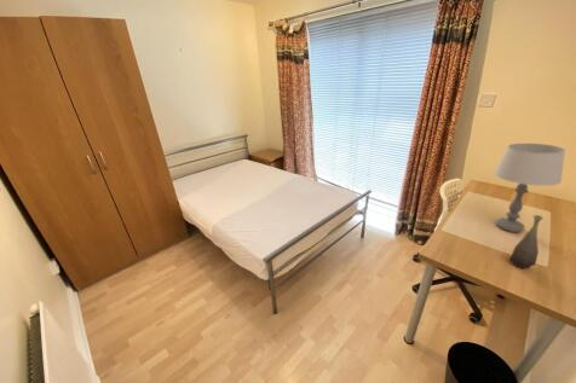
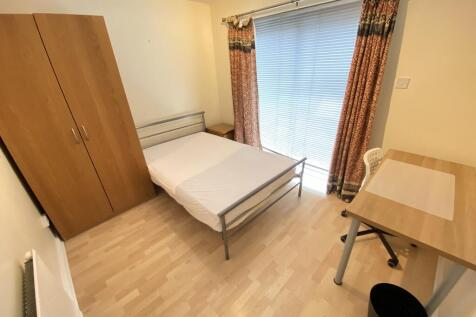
- table lamp [494,143,566,233]
- bottle [508,214,545,269]
